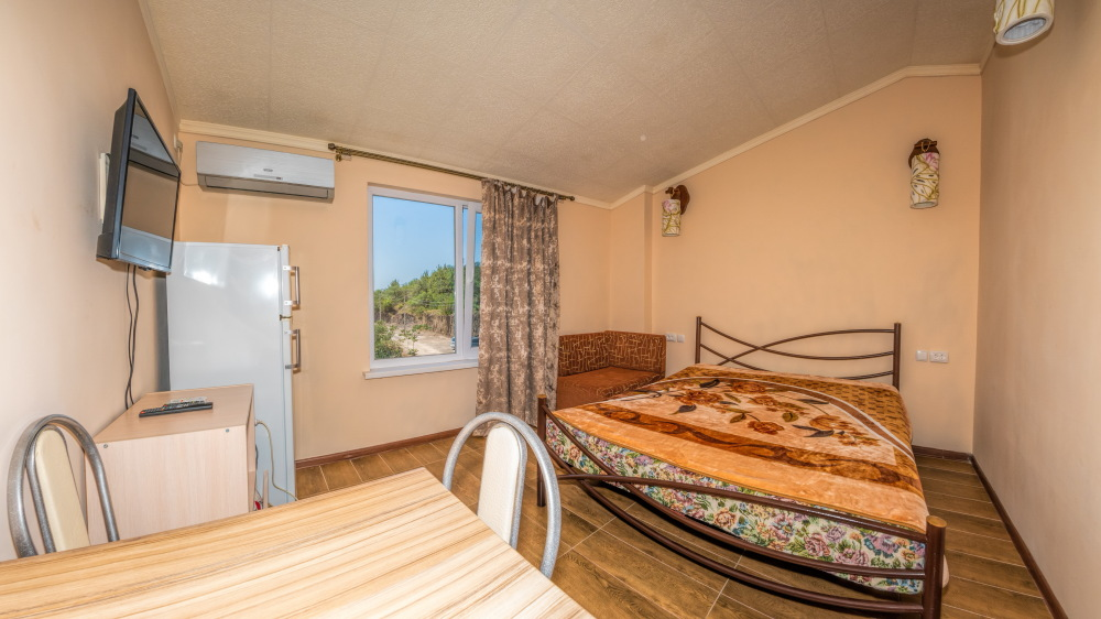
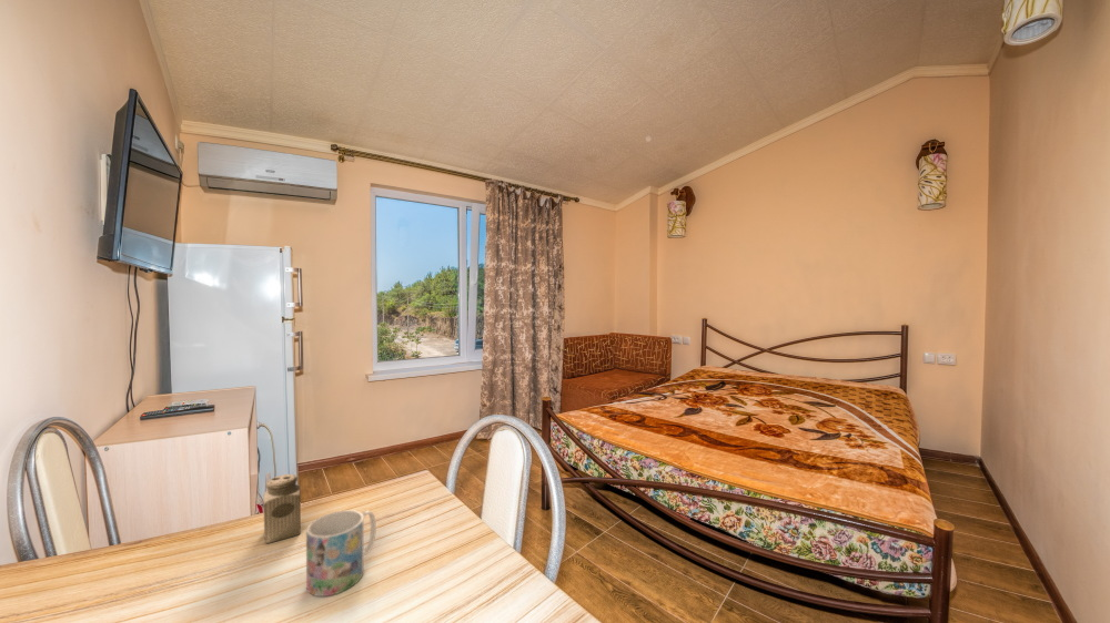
+ mug [305,509,377,598]
+ salt shaker [262,473,302,544]
